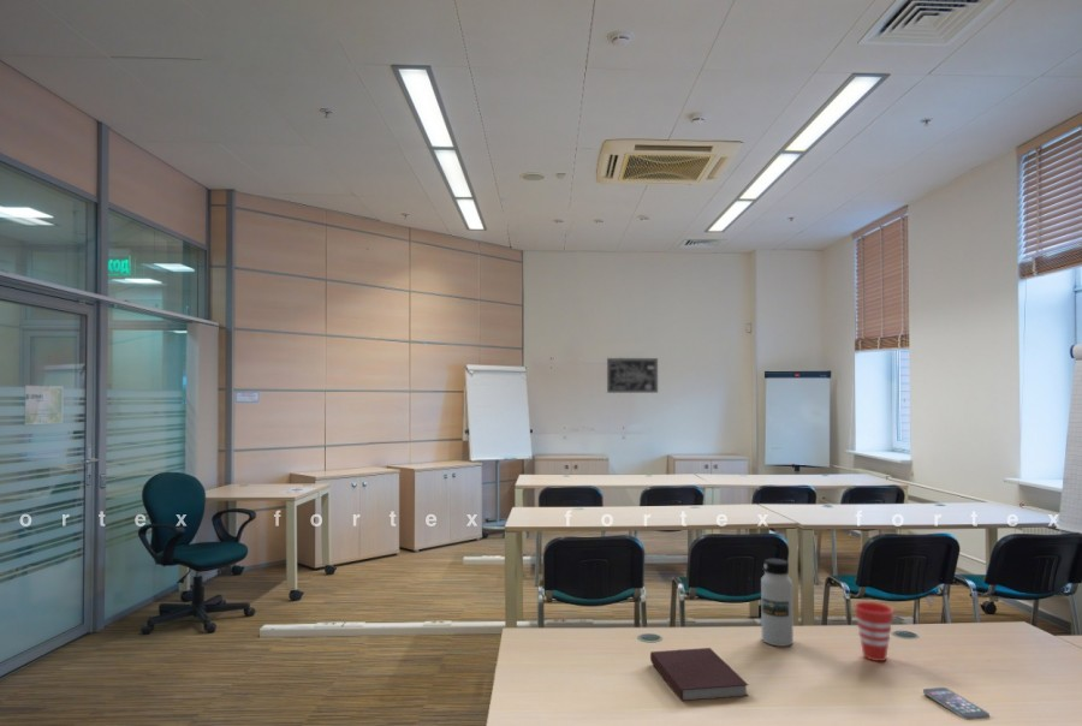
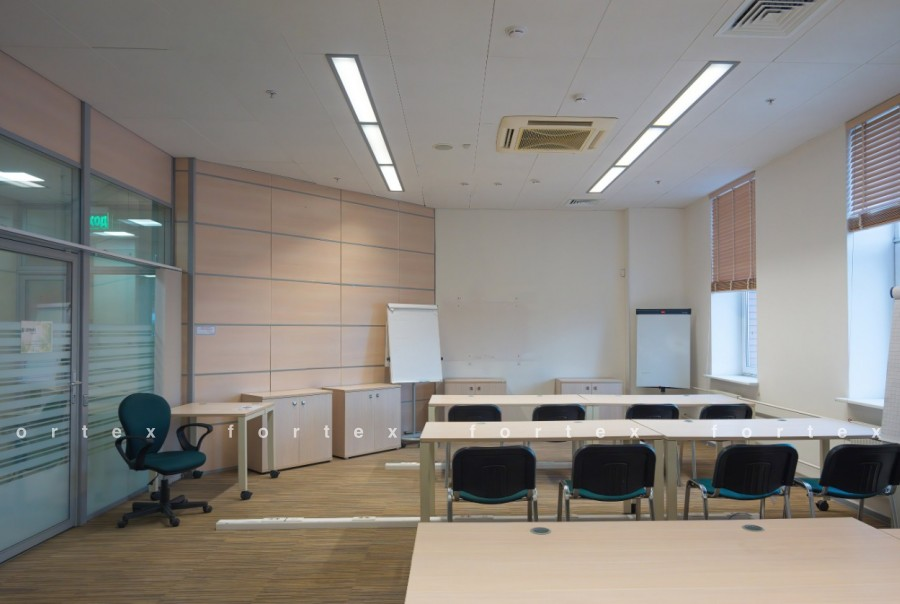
- wall art [606,357,659,394]
- notebook [649,647,749,702]
- cup [854,601,894,662]
- smartphone [922,686,991,721]
- water bottle [760,557,795,648]
